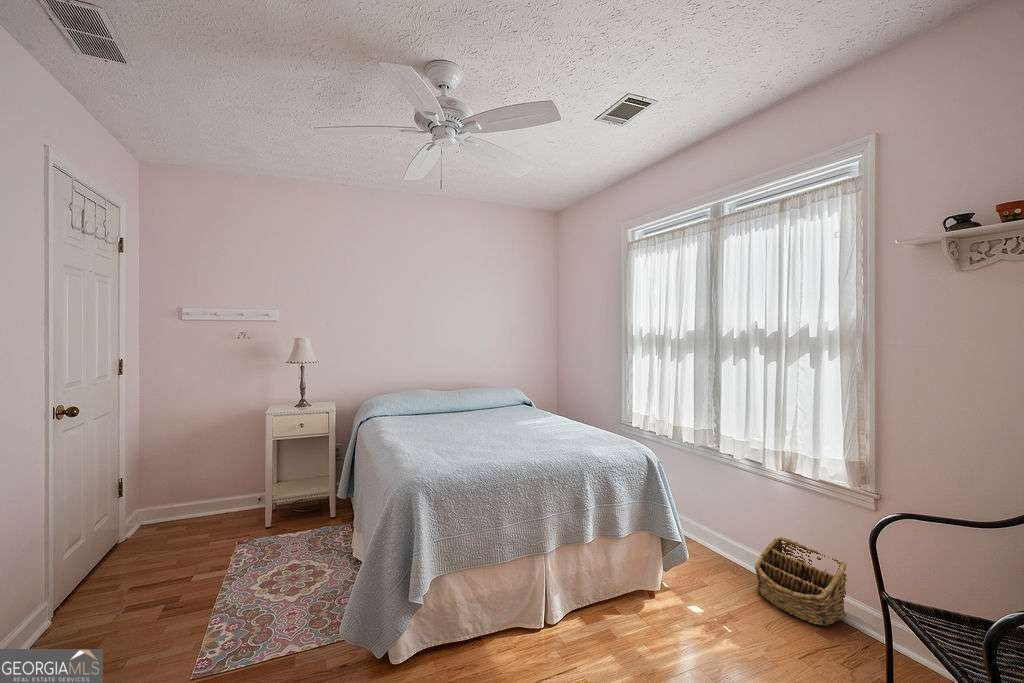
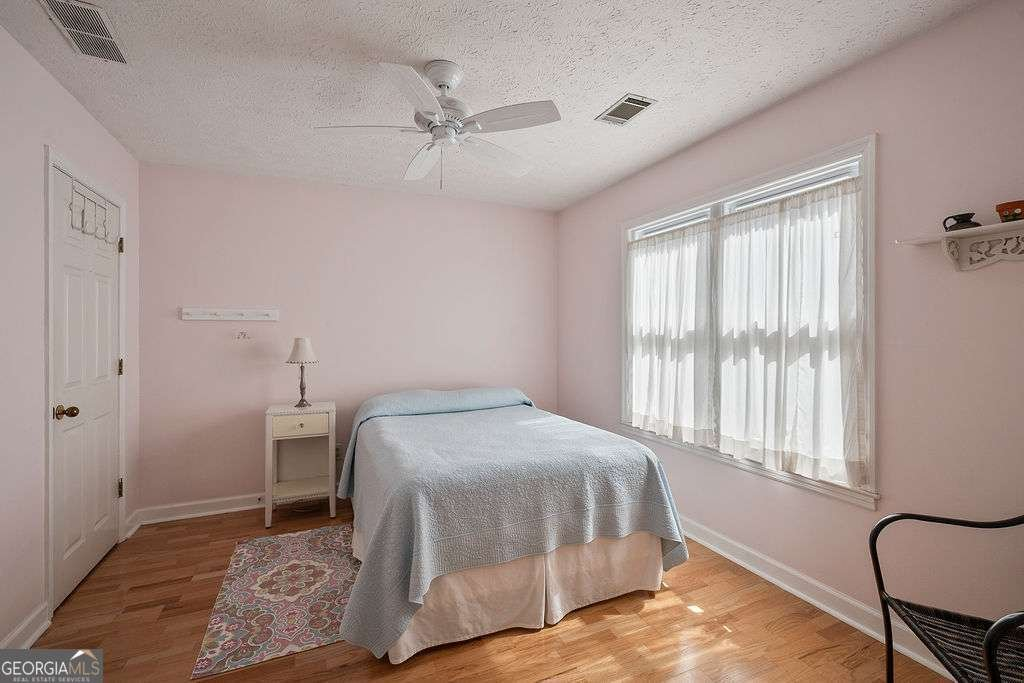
- basket [754,536,848,627]
